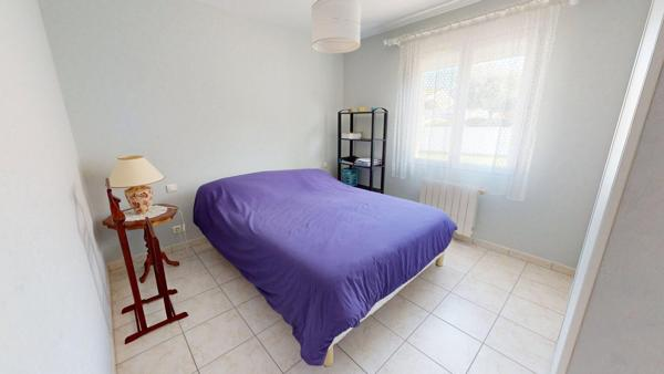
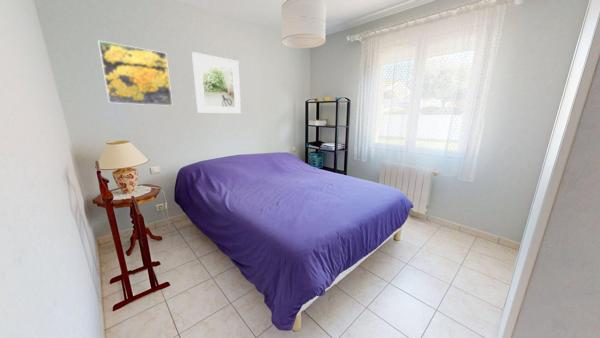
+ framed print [191,51,242,115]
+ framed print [97,39,173,107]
